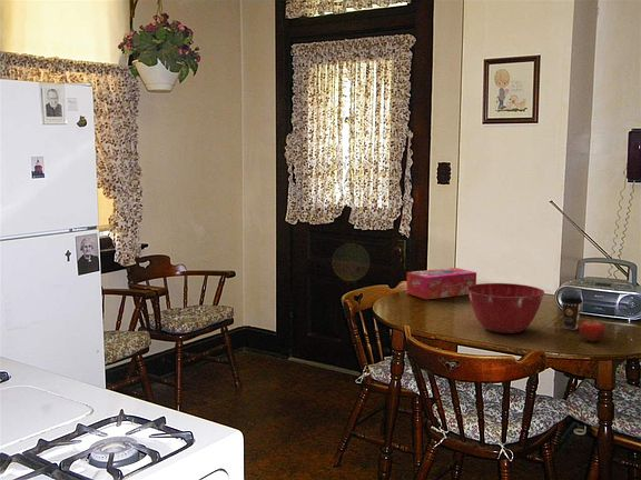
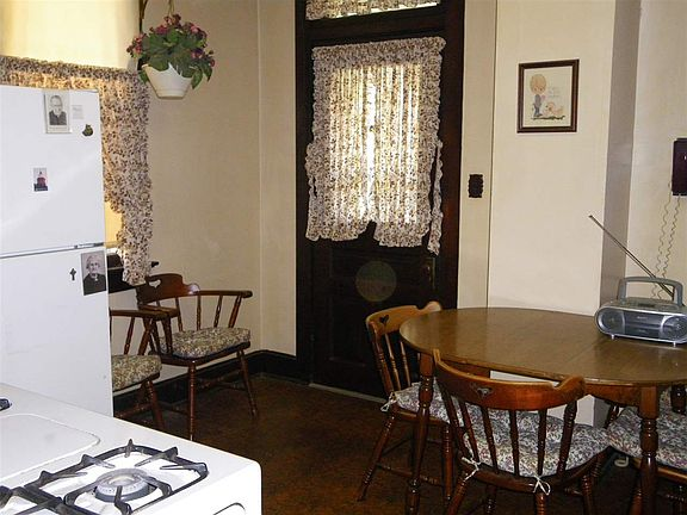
- mixing bowl [467,282,545,334]
- fruit [579,318,605,343]
- tissue box [405,267,477,300]
- coffee cup [560,294,583,330]
